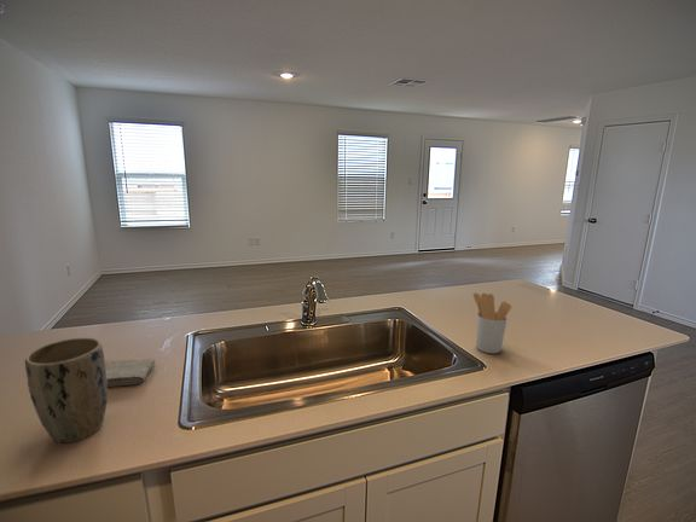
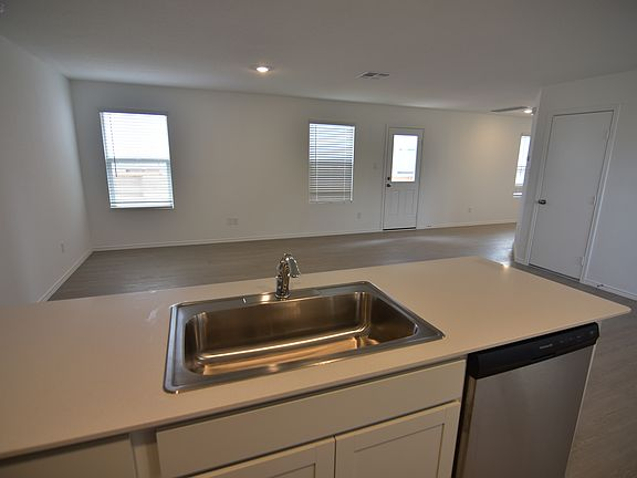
- washcloth [104,358,157,388]
- plant pot [24,337,109,445]
- utensil holder [472,292,512,354]
